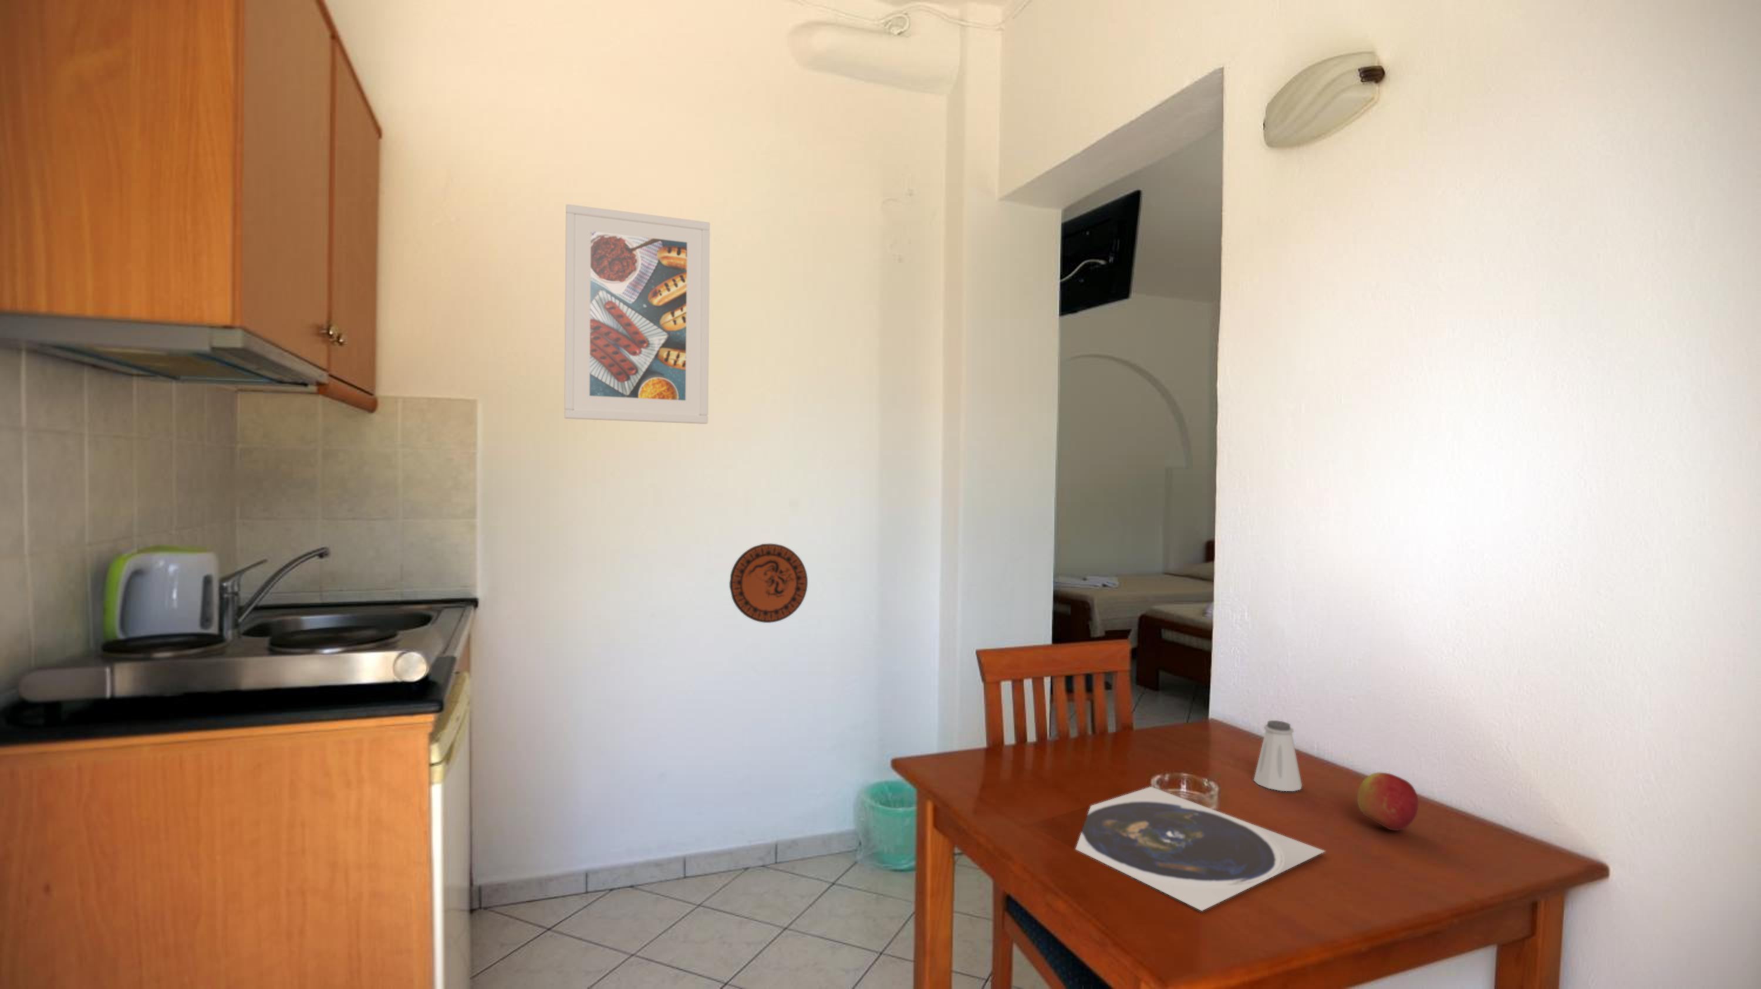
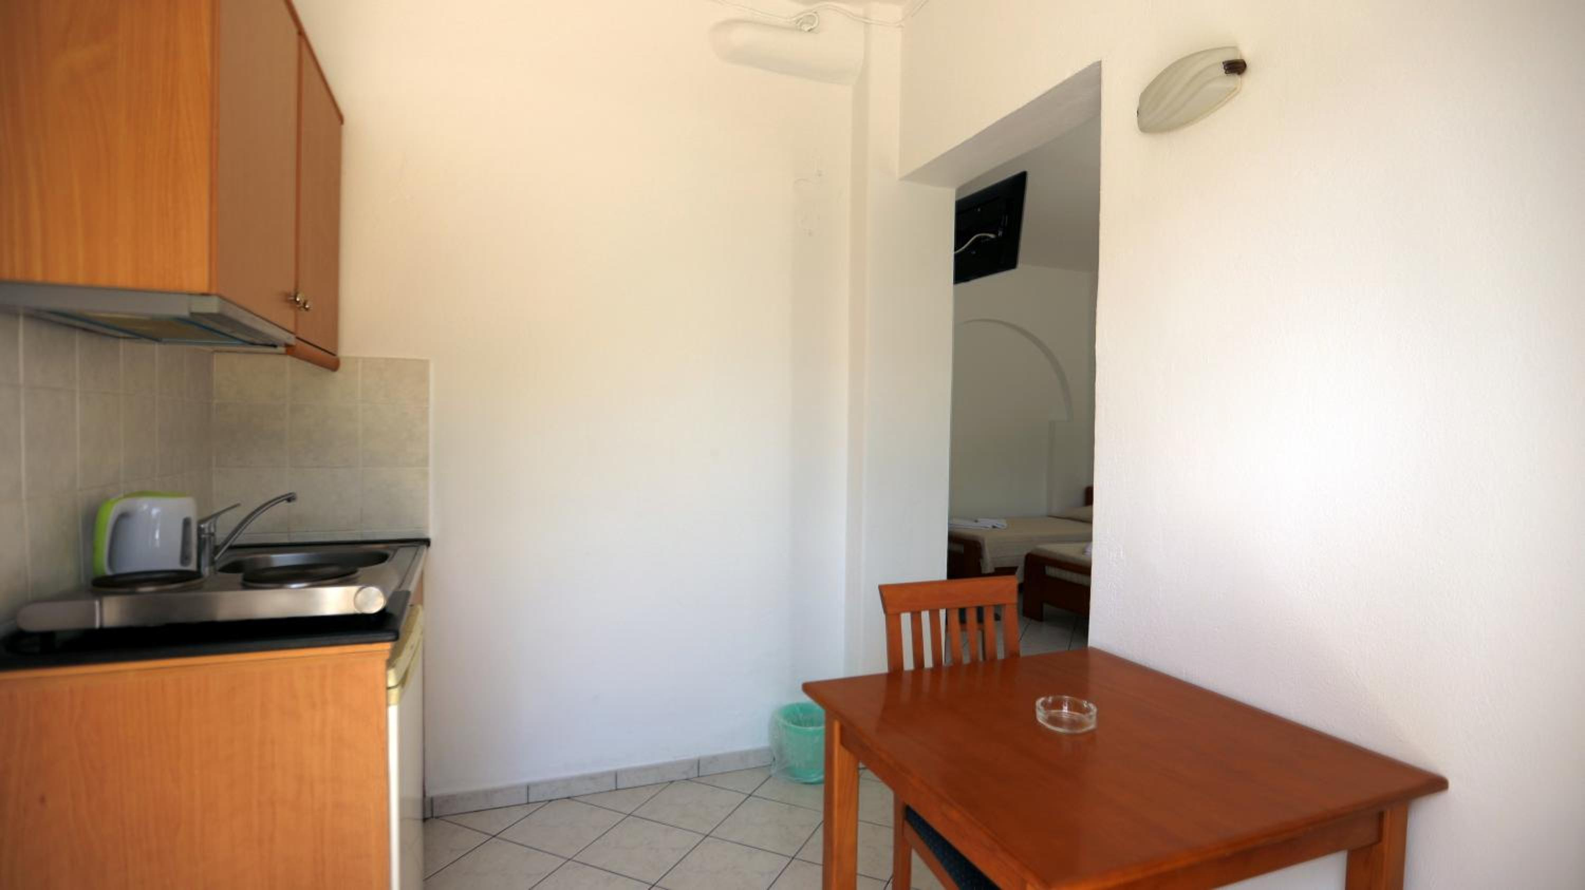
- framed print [564,203,711,424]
- decorative plate [729,543,808,624]
- saltshaker [1253,719,1303,792]
- plate [1075,786,1326,912]
- apple [1357,771,1419,831]
